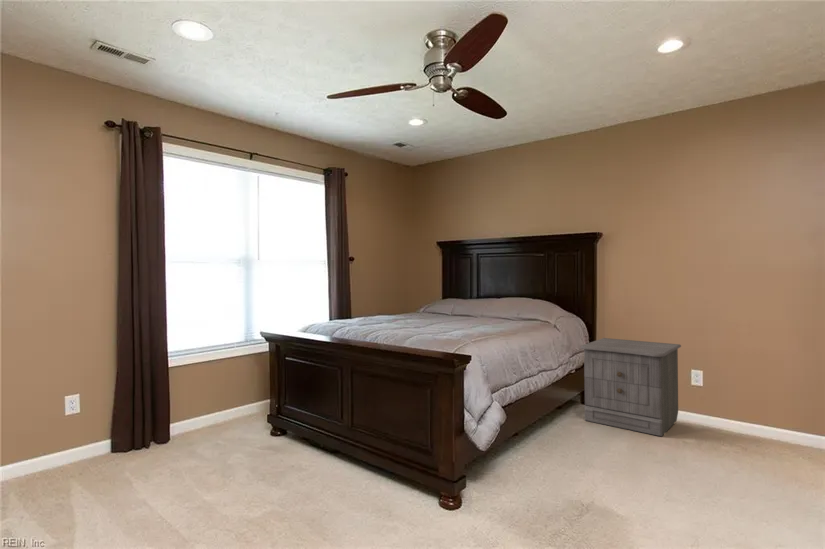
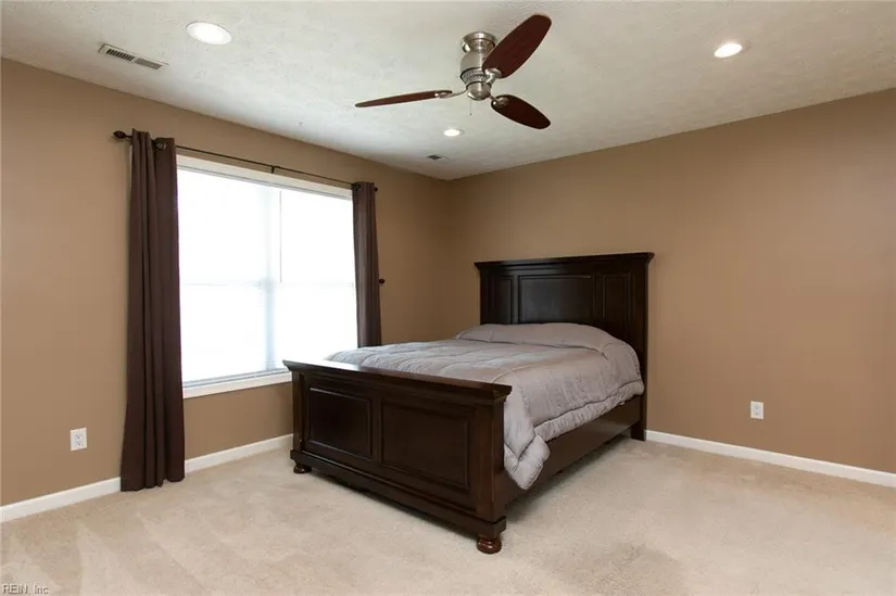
- nightstand [580,337,682,437]
